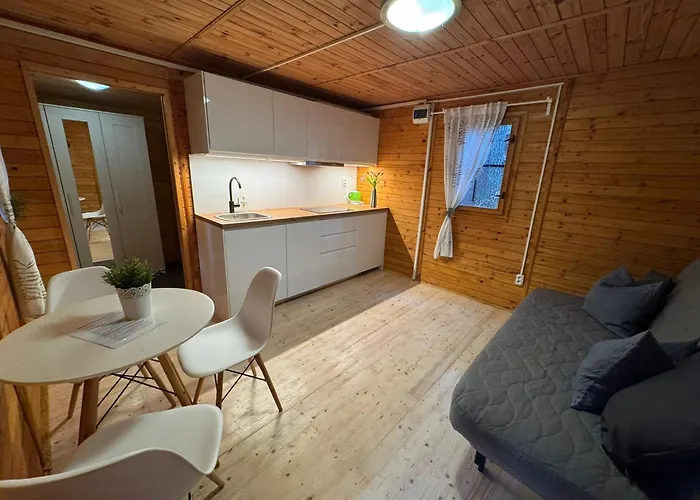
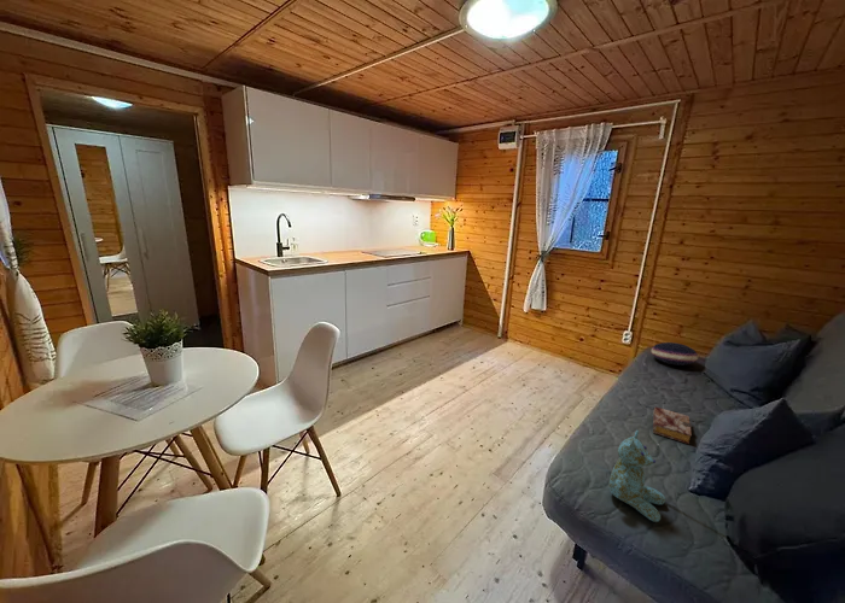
+ stuffed bear [608,429,666,523]
+ book [652,406,693,445]
+ cushion [651,341,699,367]
